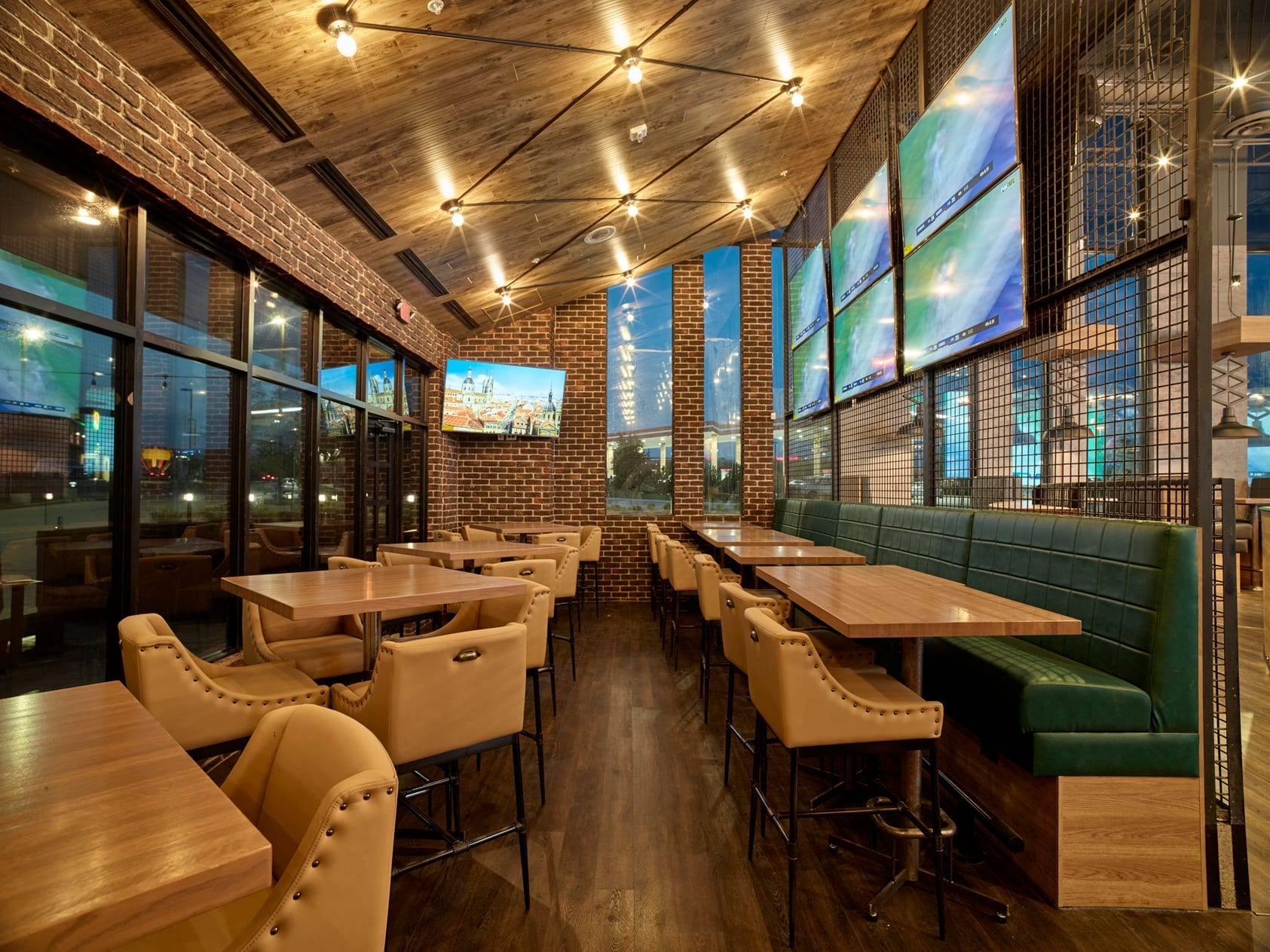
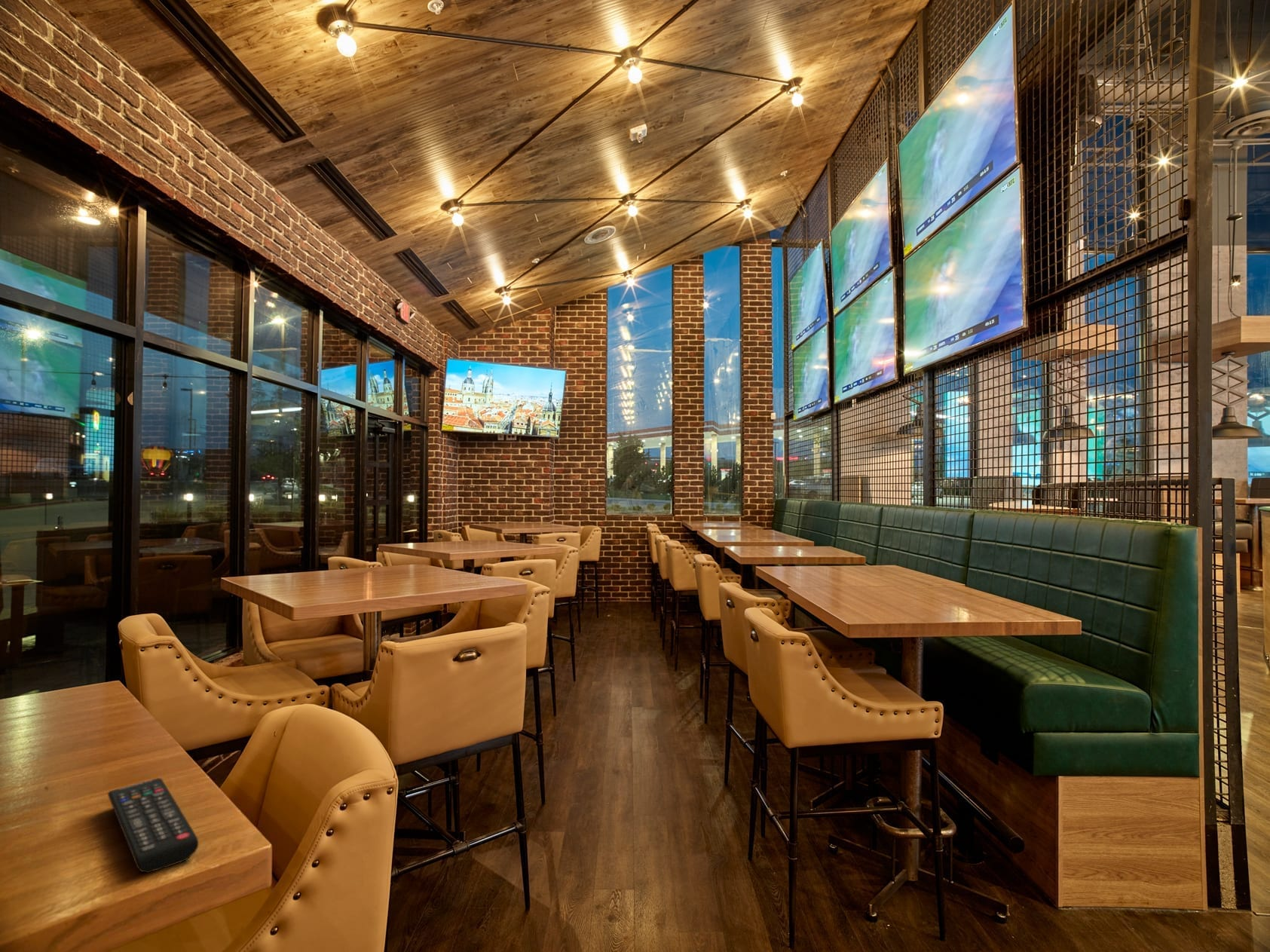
+ remote control [107,777,199,874]
